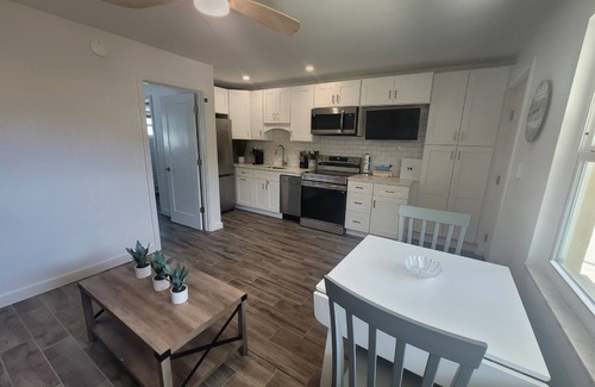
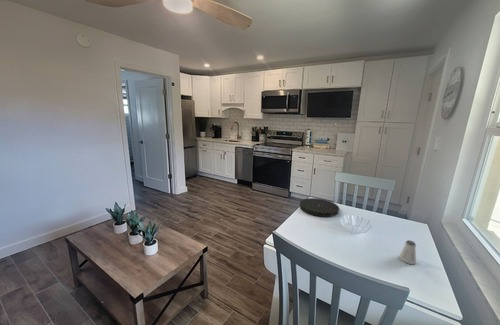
+ saltshaker [398,239,417,265]
+ plate [299,197,340,218]
